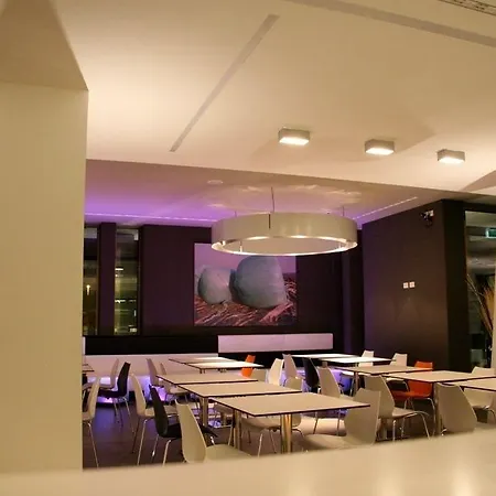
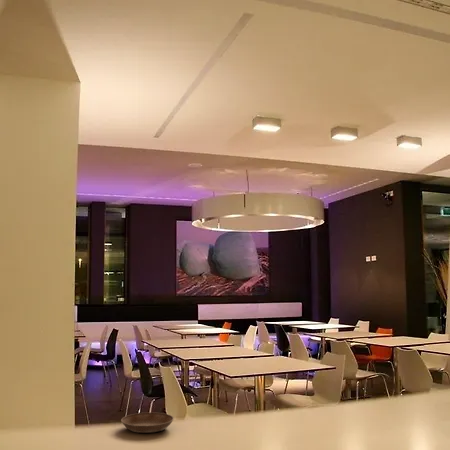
+ saucer [120,412,175,434]
